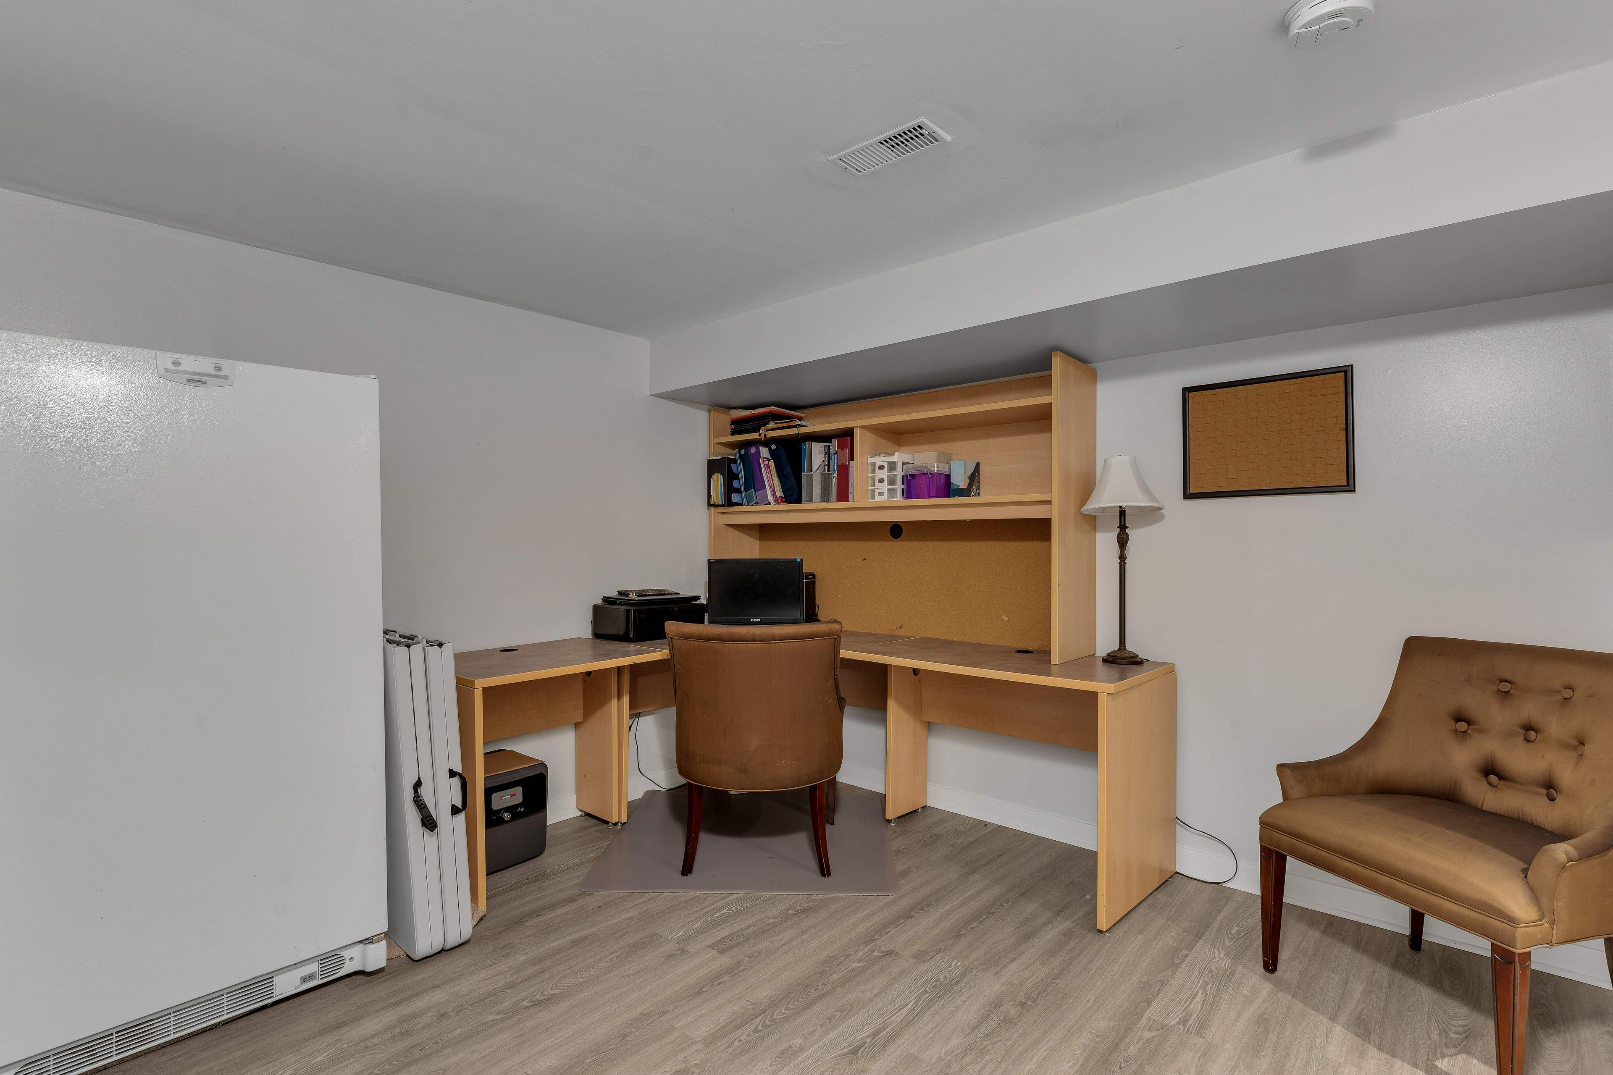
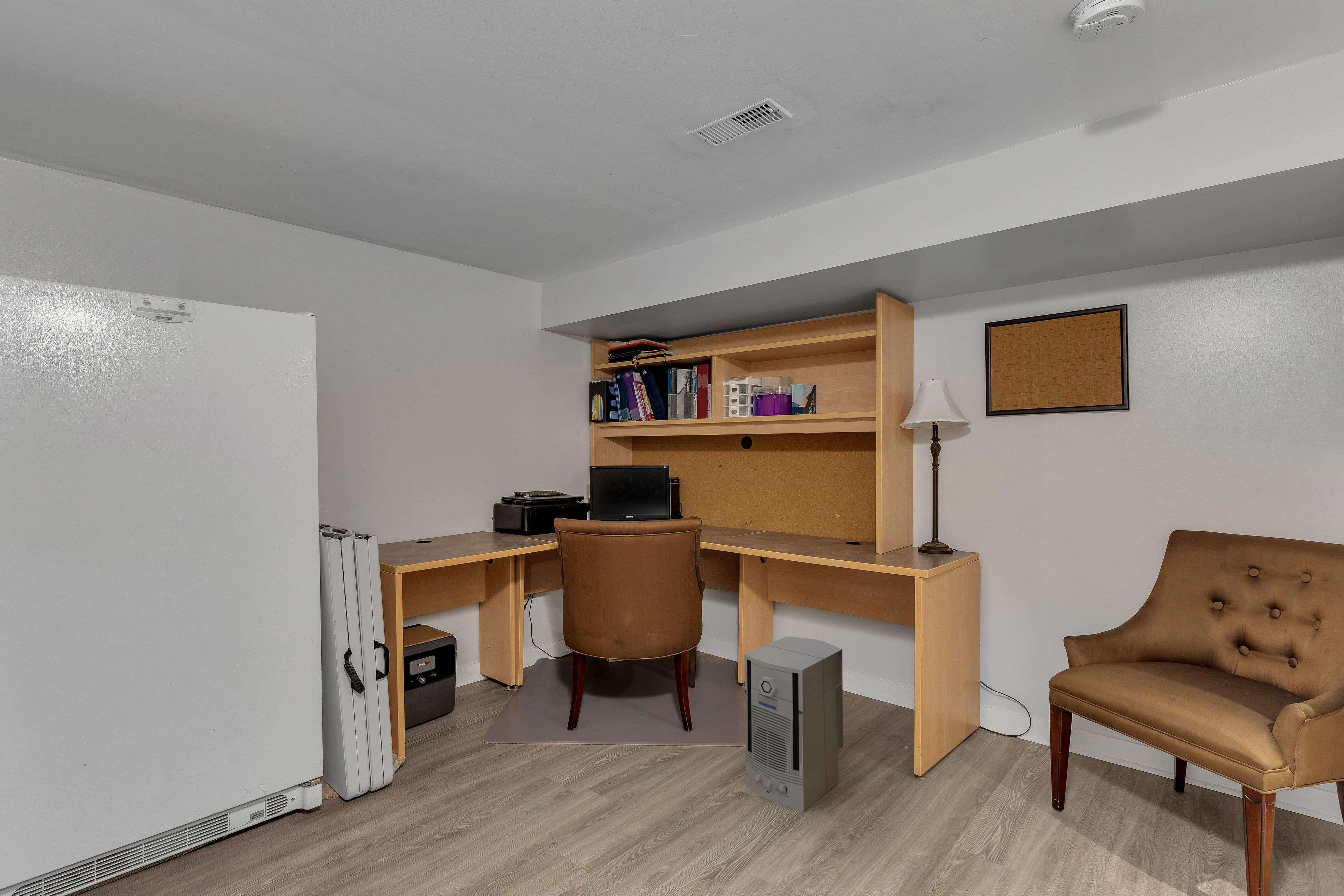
+ air purifier [744,636,844,812]
